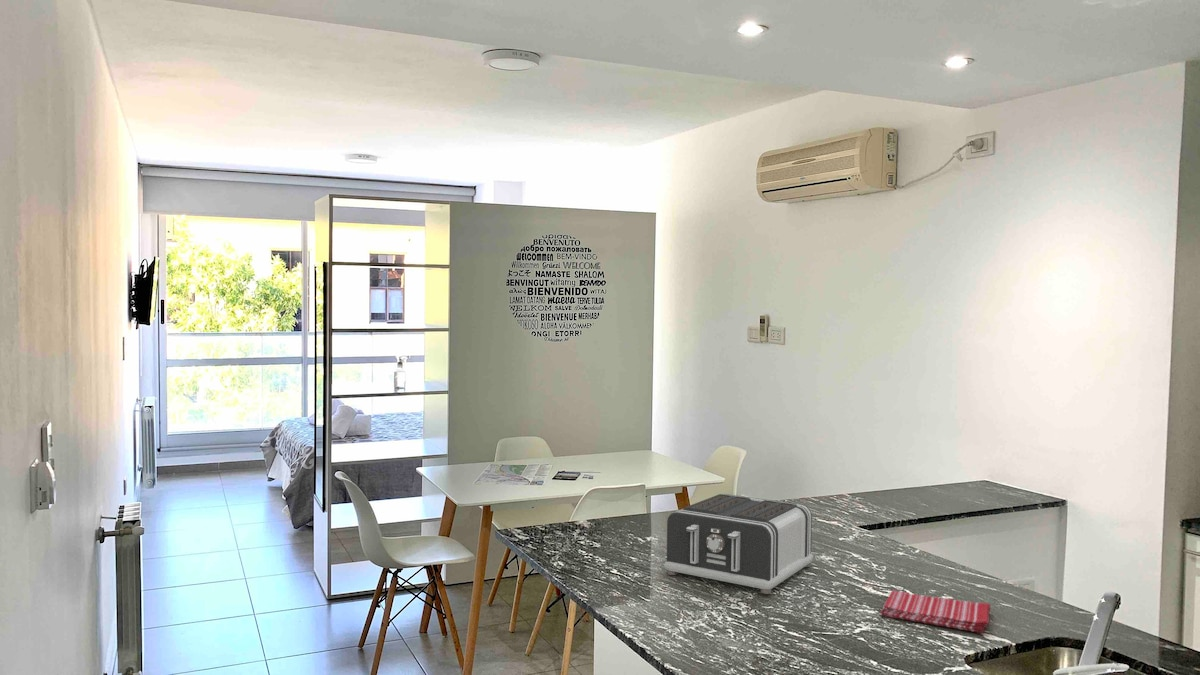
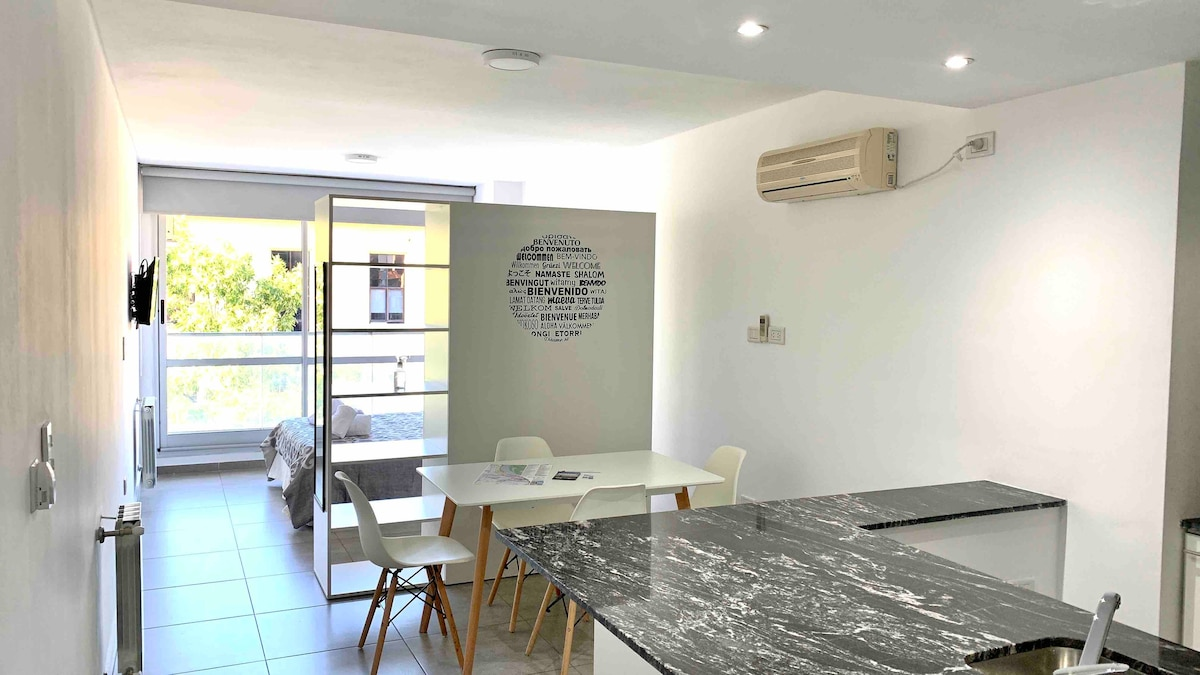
- toaster [664,493,814,595]
- dish towel [879,589,991,634]
